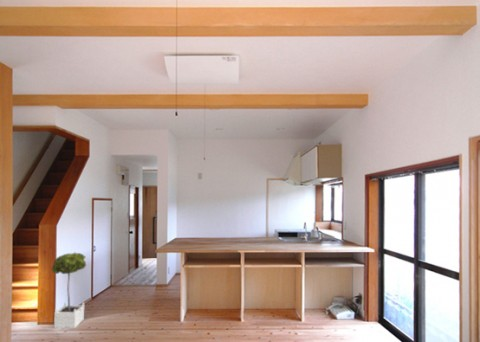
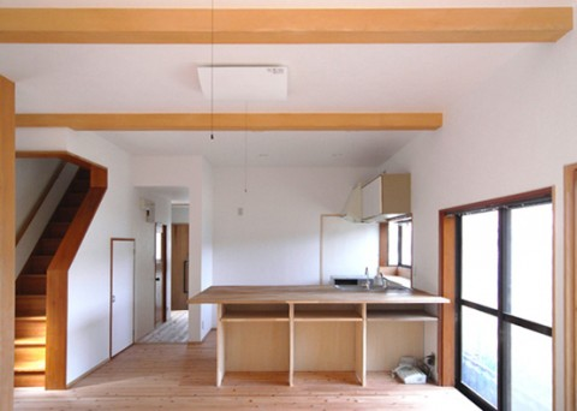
- potted tree [50,252,87,329]
